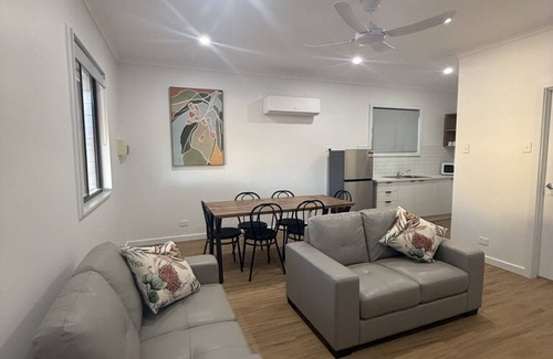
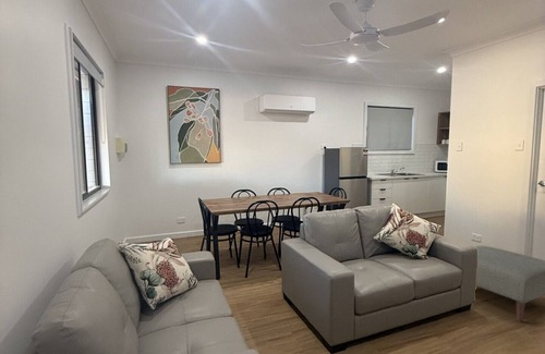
+ ottoman [474,245,545,322]
